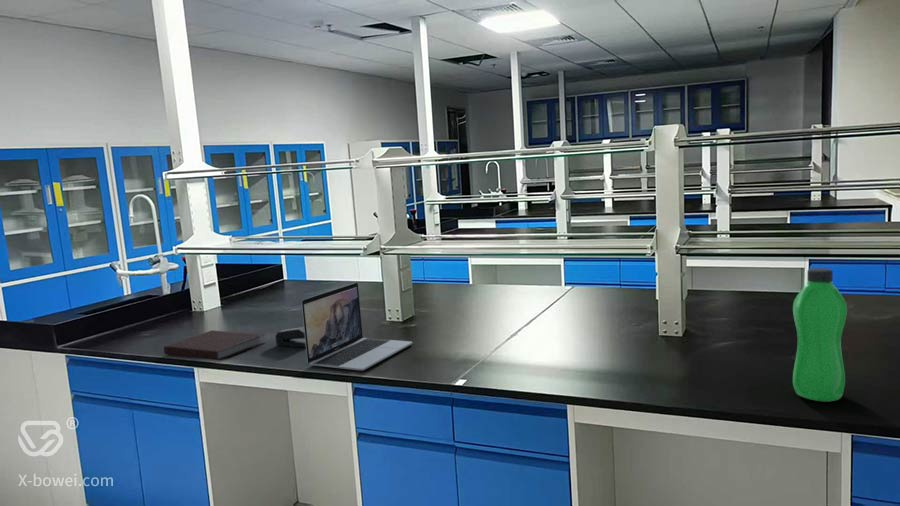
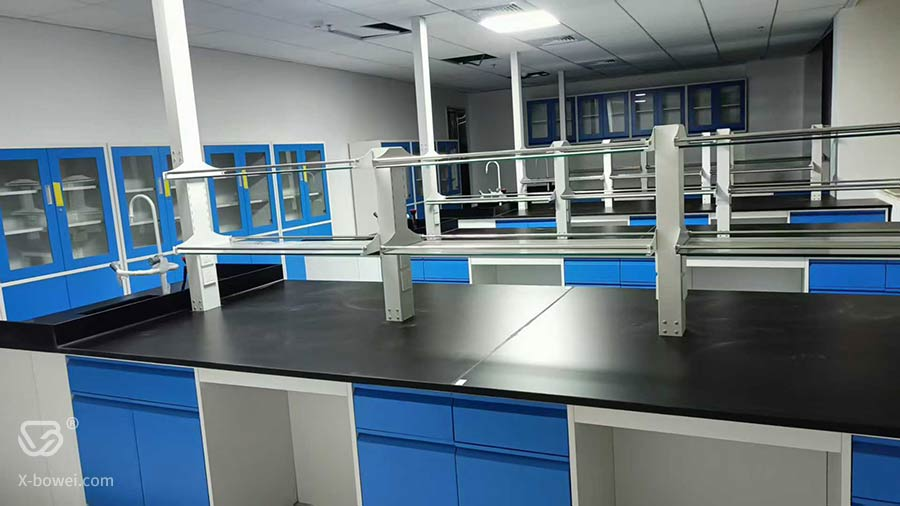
- notebook [163,329,265,361]
- stapler [274,326,306,349]
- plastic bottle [792,267,848,403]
- laptop [300,282,413,371]
